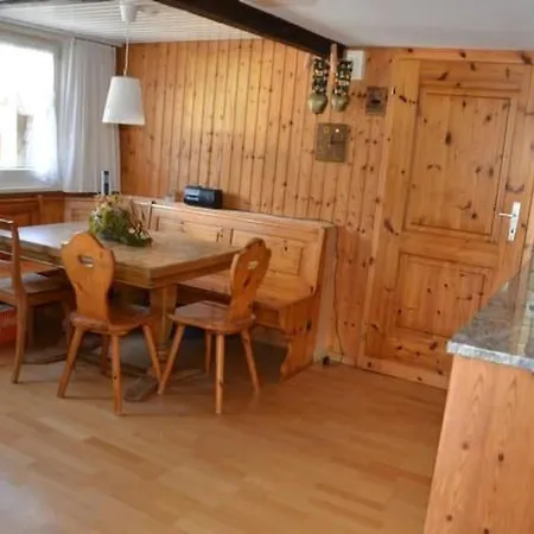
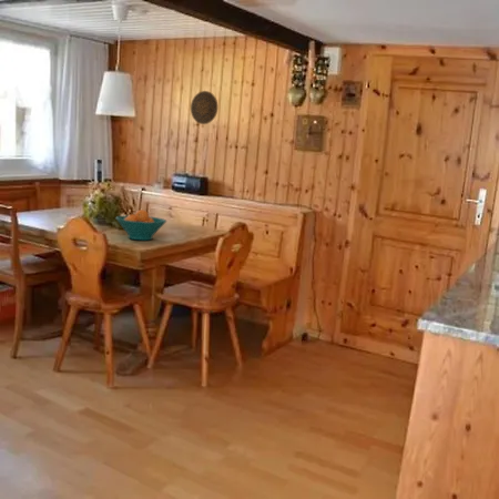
+ fruit bowl [114,208,167,242]
+ decorative plate [190,90,218,125]
